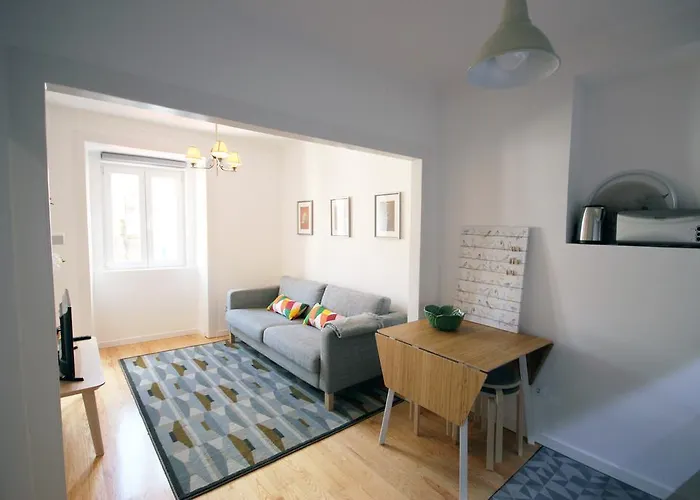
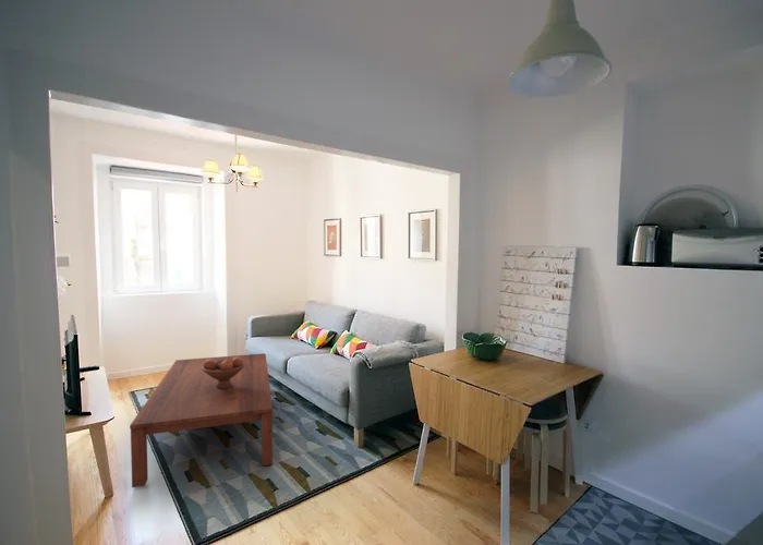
+ coffee table [129,352,274,488]
+ fruit bowl [202,358,245,388]
